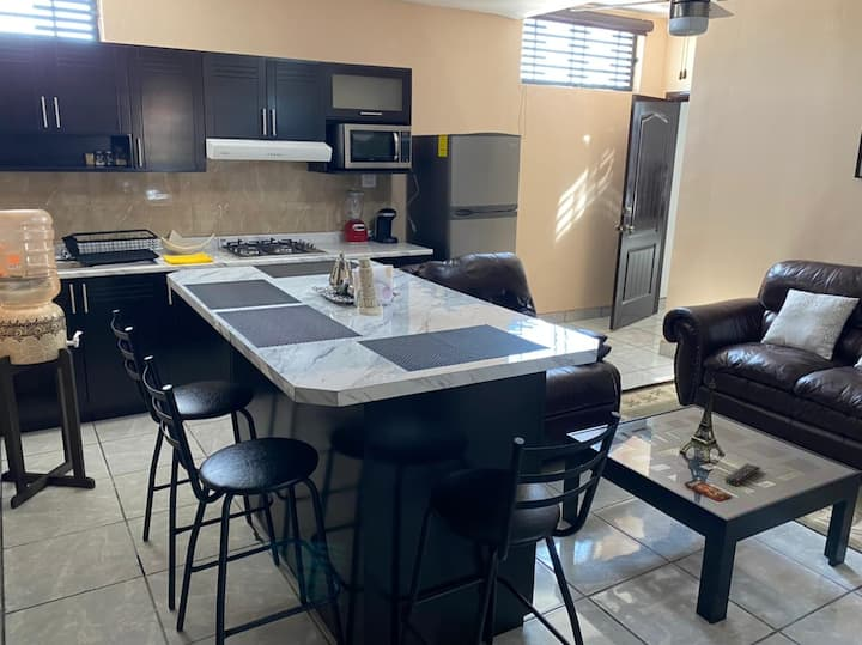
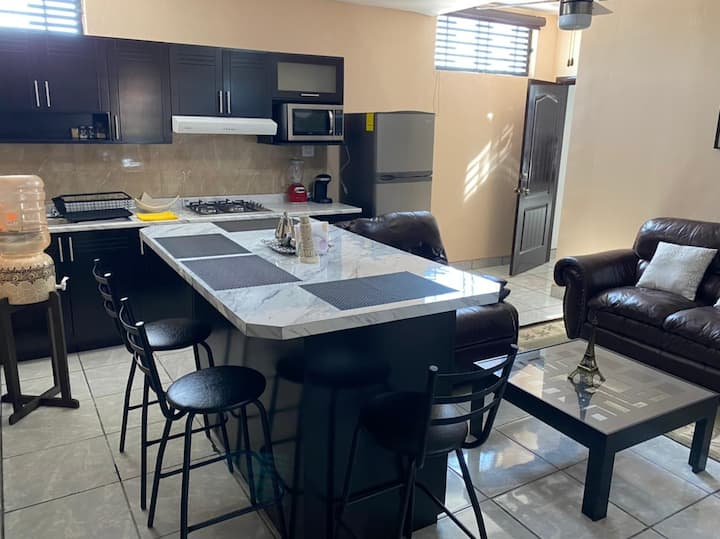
- remote control [724,462,763,488]
- smartphone [684,477,733,503]
